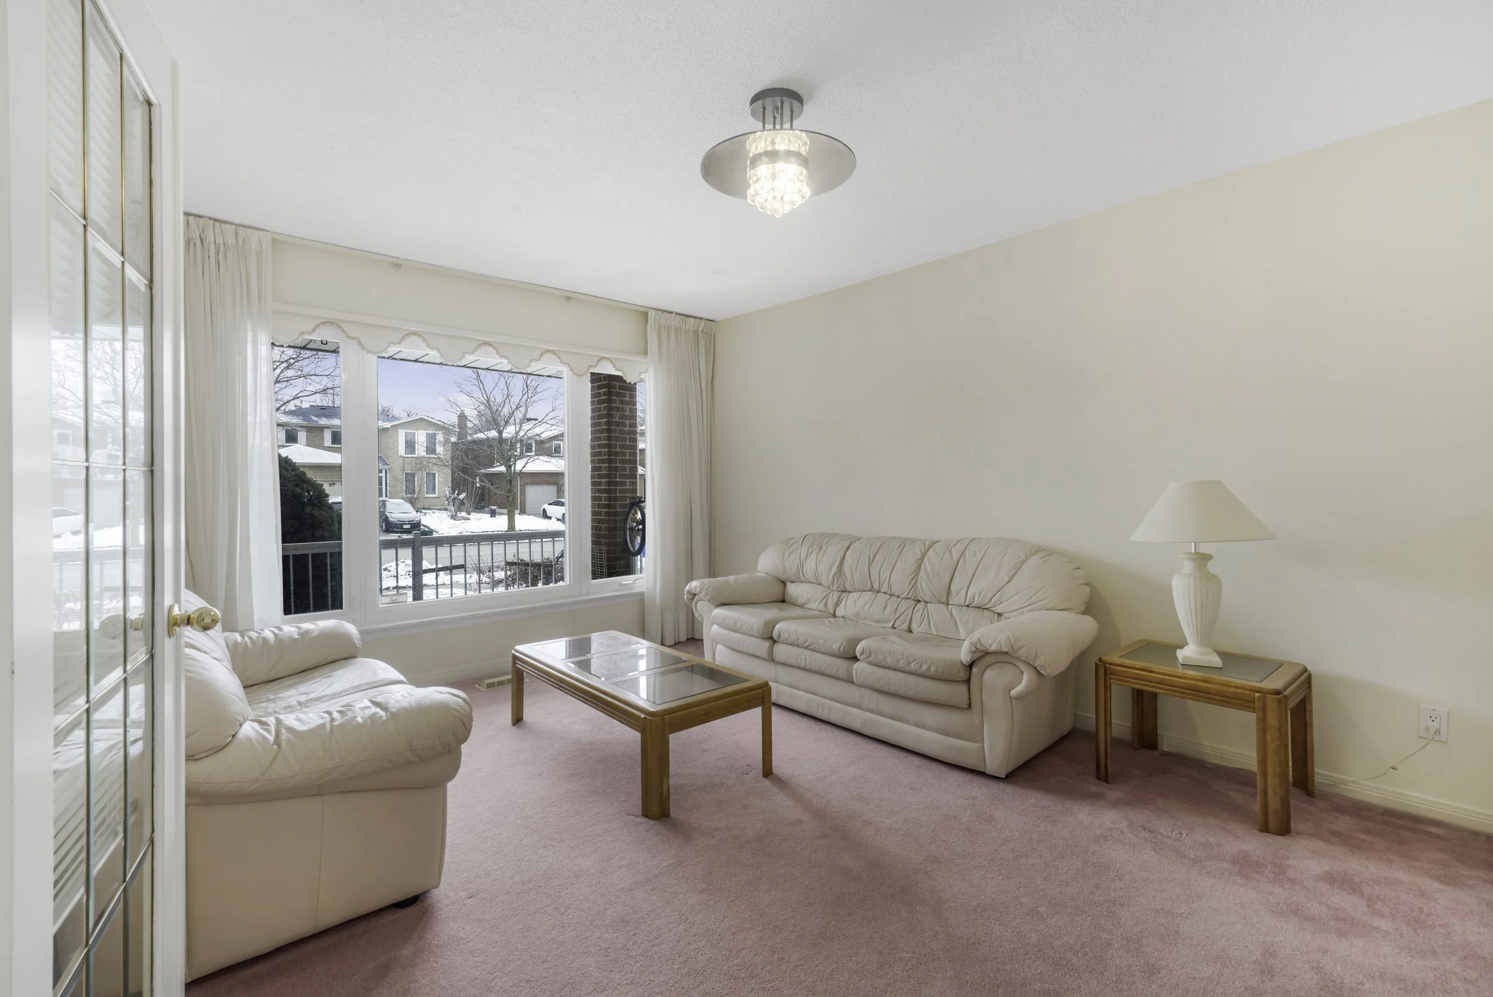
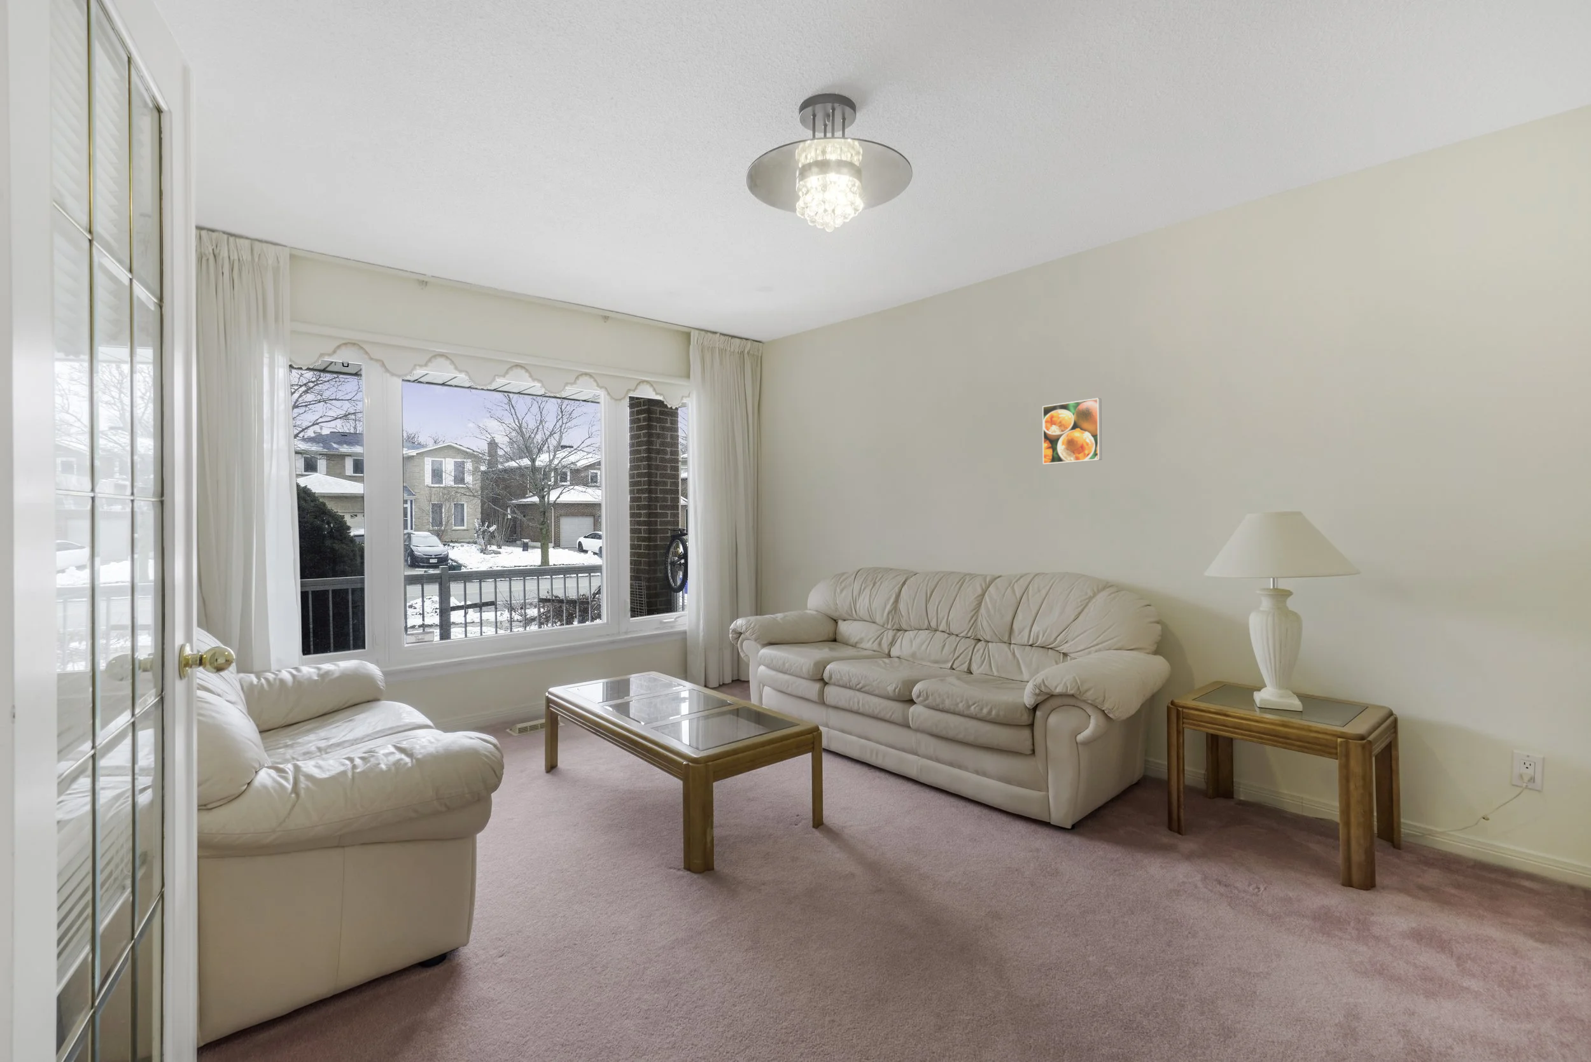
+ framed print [1042,397,1103,465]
